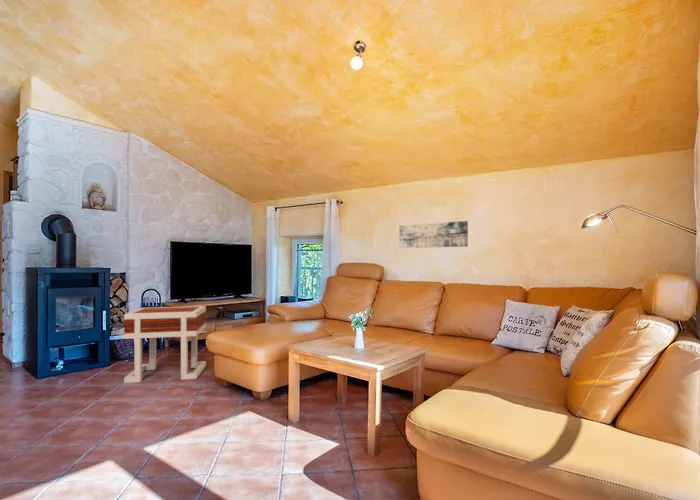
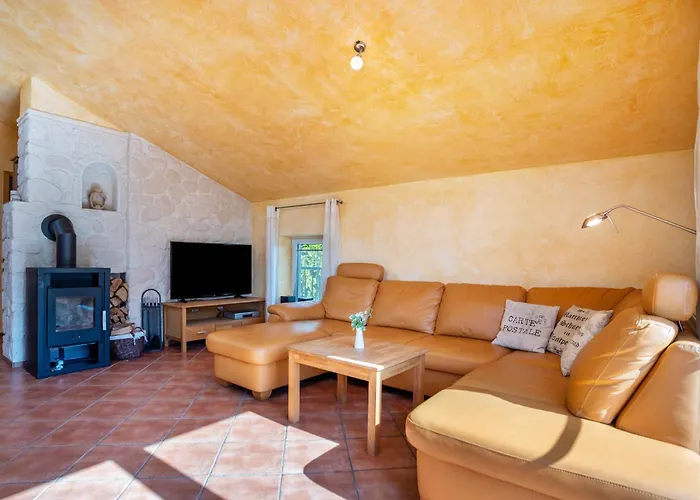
- side table [123,305,207,384]
- wall art [399,220,469,249]
